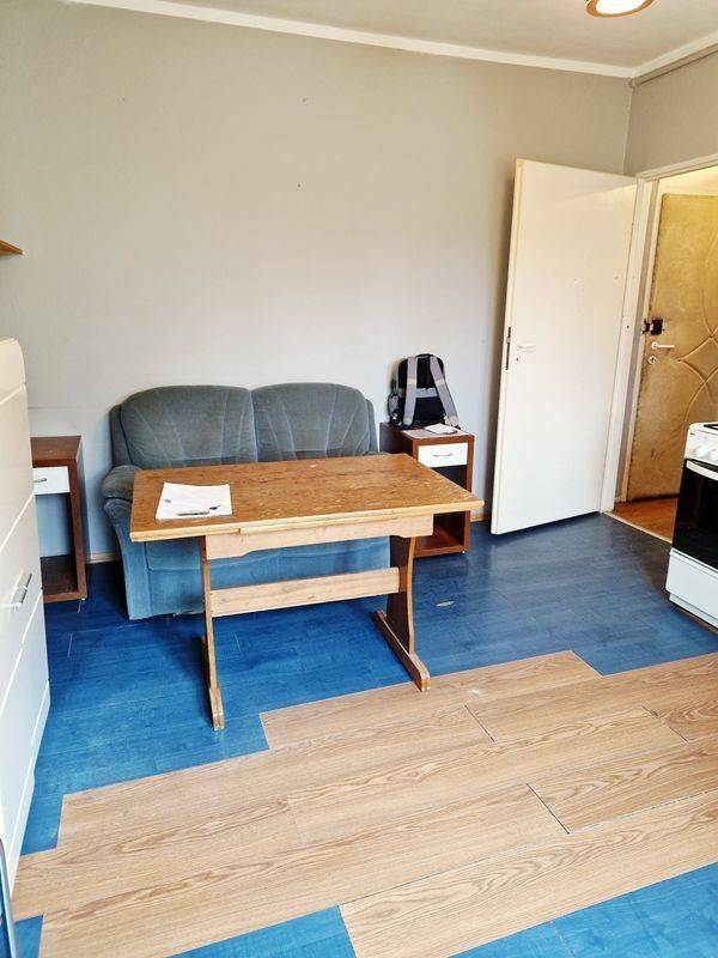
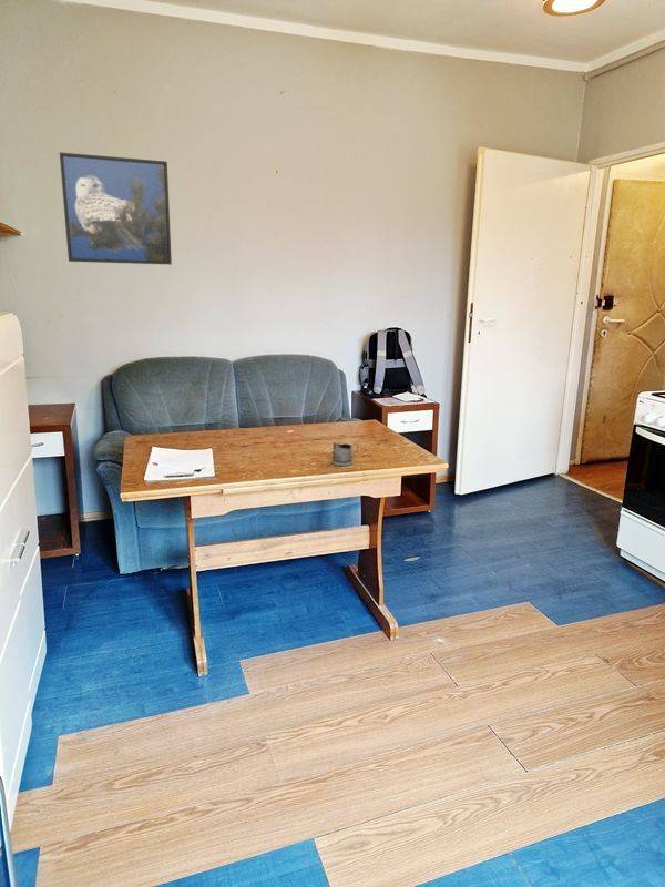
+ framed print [59,152,173,266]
+ tea glass holder [330,441,359,467]
